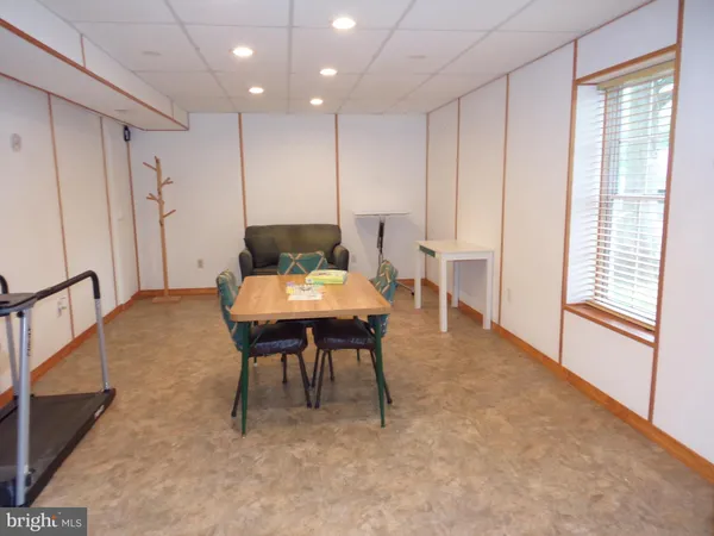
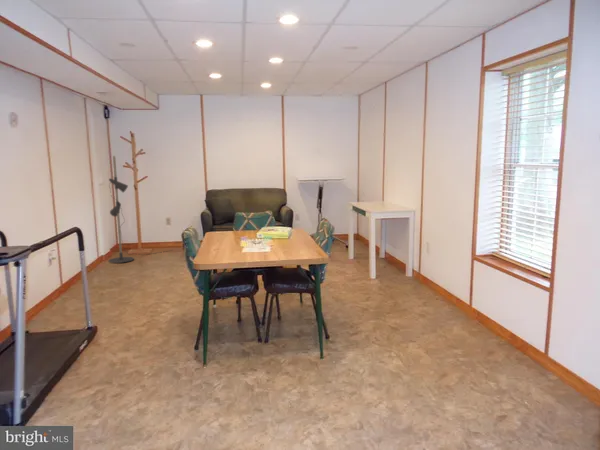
+ floor lamp [107,155,173,264]
